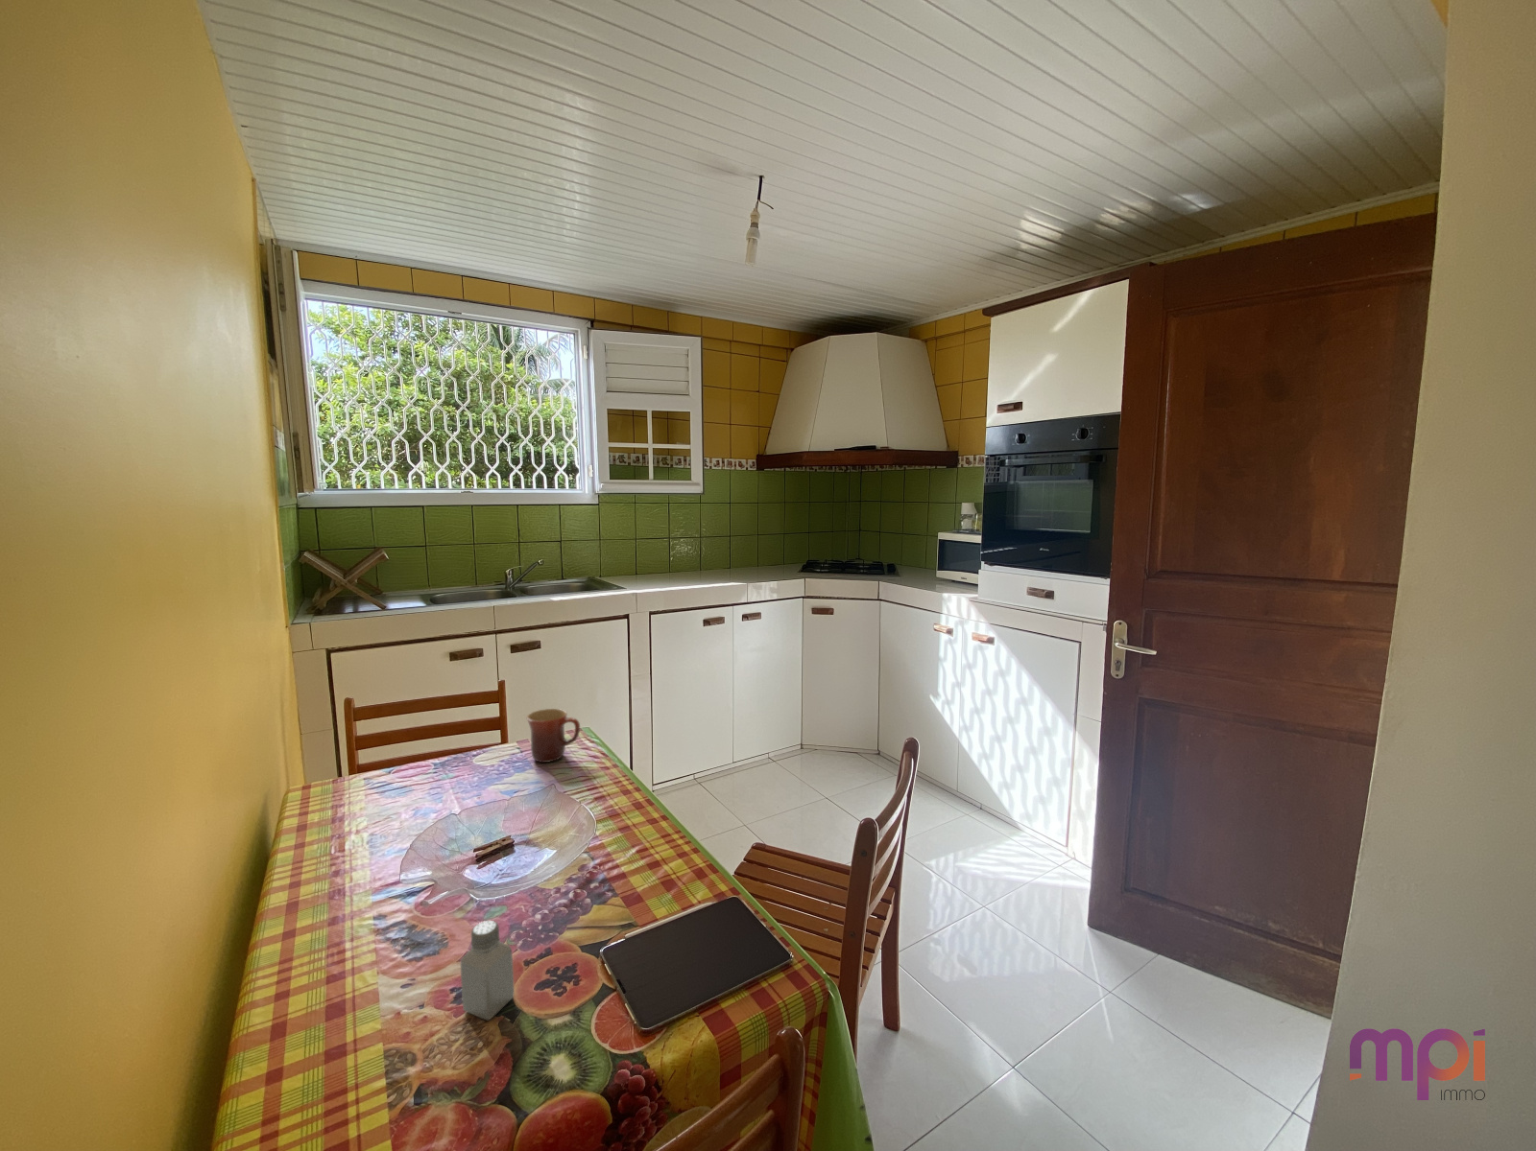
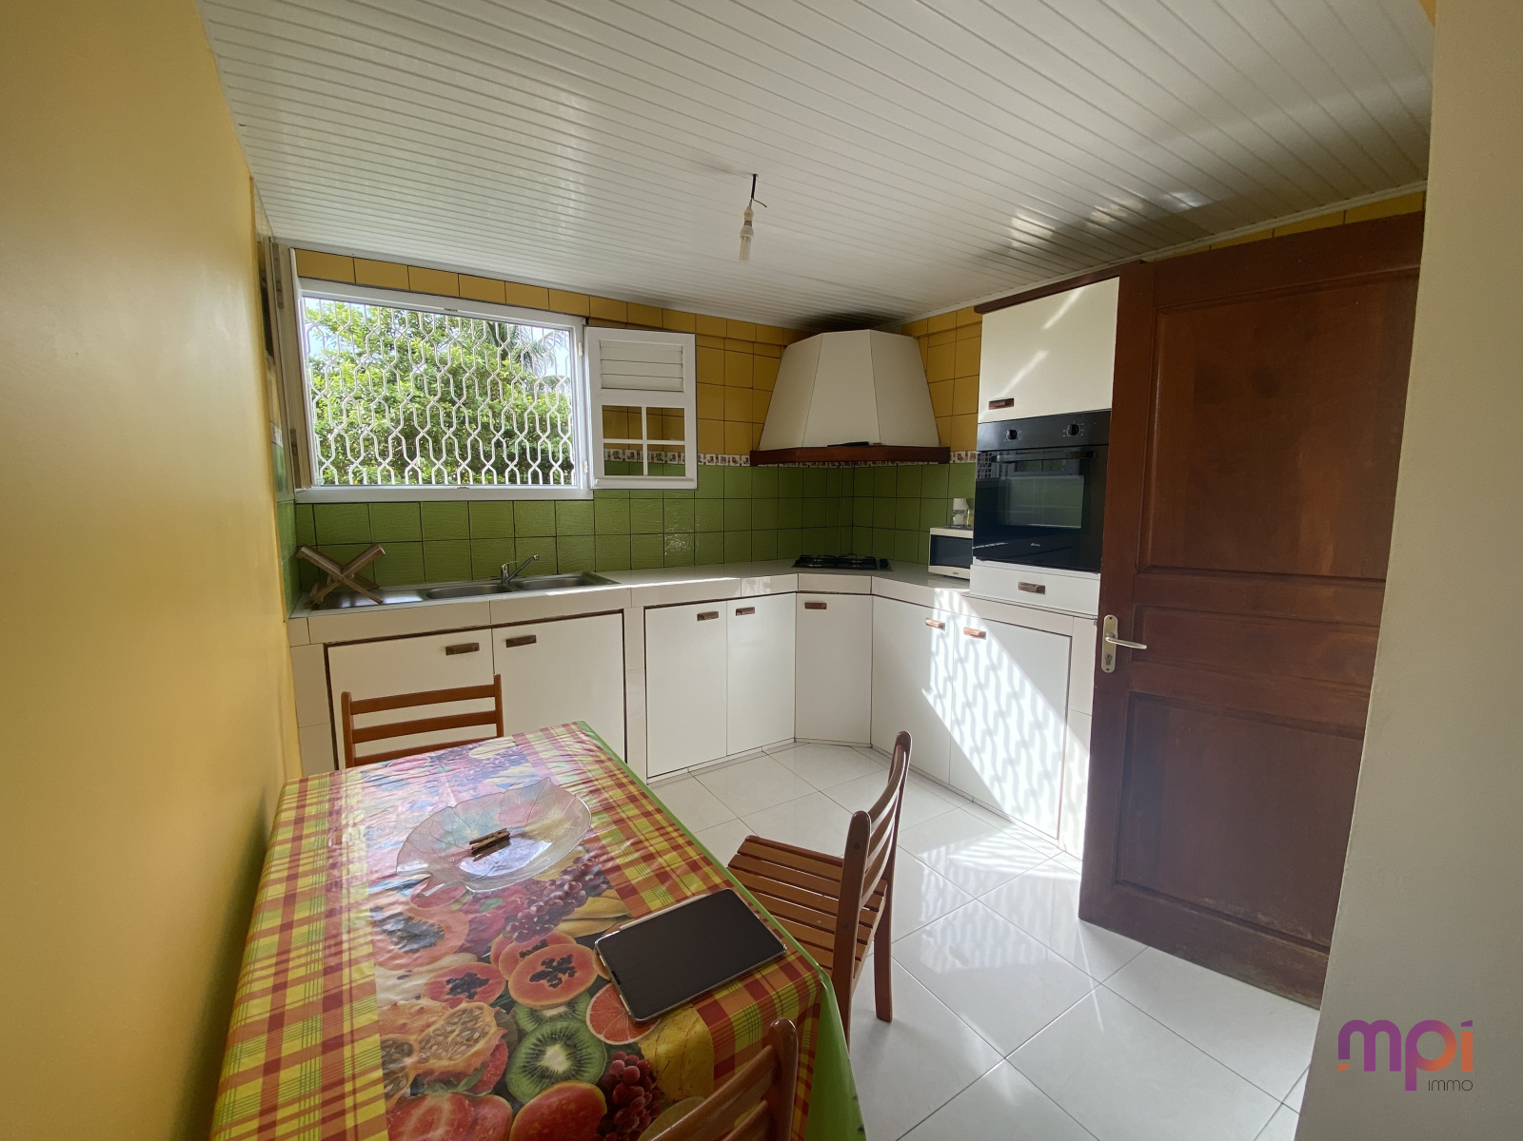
- saltshaker [460,920,514,1020]
- mug [526,707,581,763]
